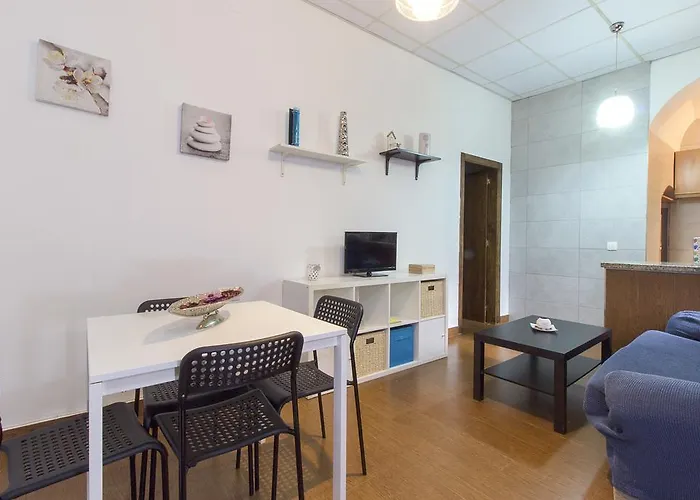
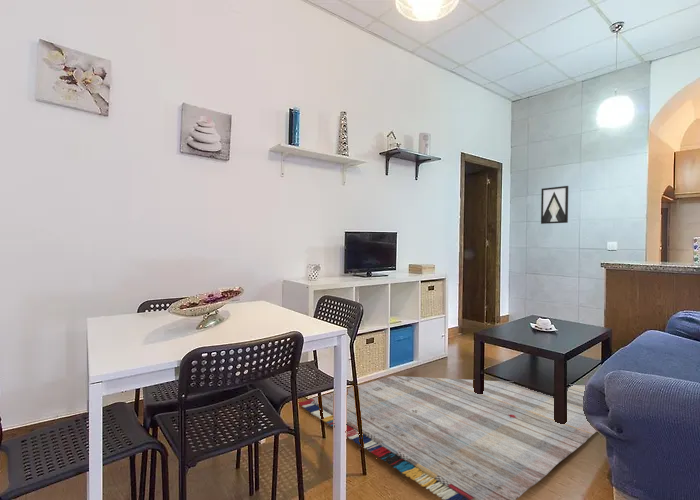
+ rug [298,375,598,500]
+ wall art [540,185,569,225]
